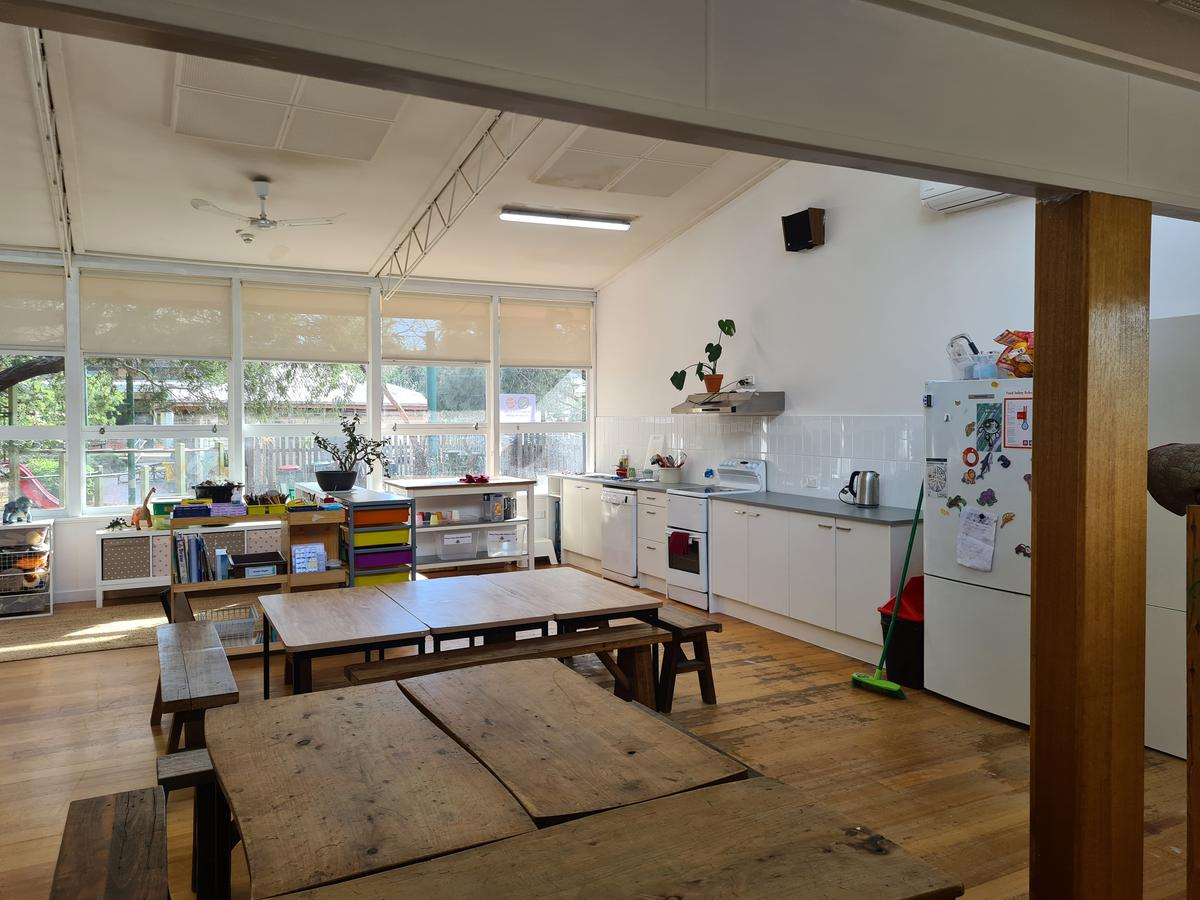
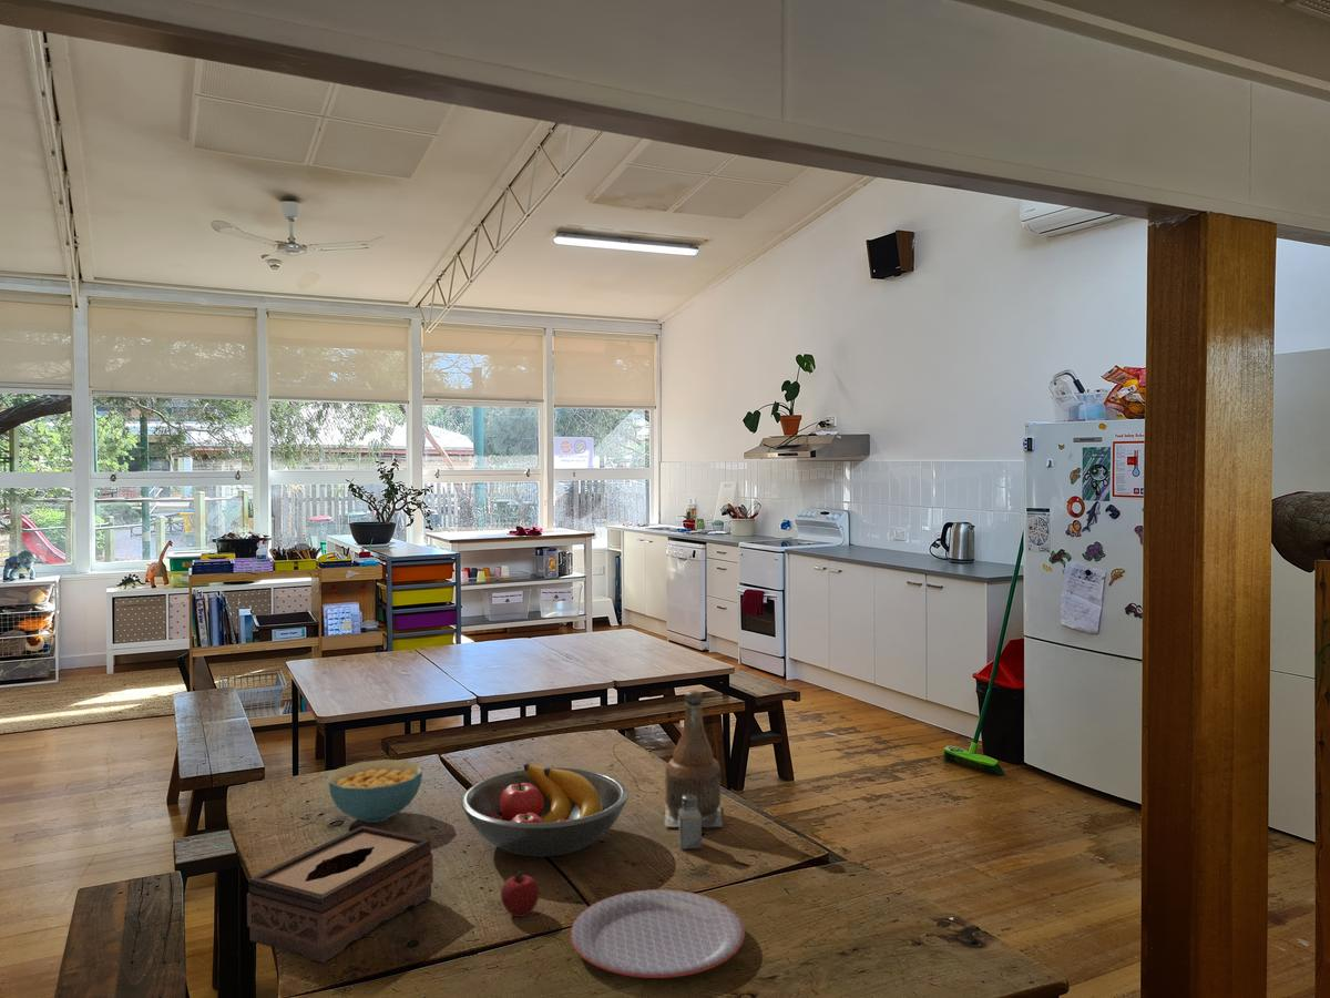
+ cereal bowl [327,758,423,824]
+ bottle [664,689,724,828]
+ plate [570,888,746,979]
+ fruit bowl [460,762,630,857]
+ apple [500,868,541,918]
+ tissue box [246,825,434,964]
+ saltshaker [677,794,703,851]
